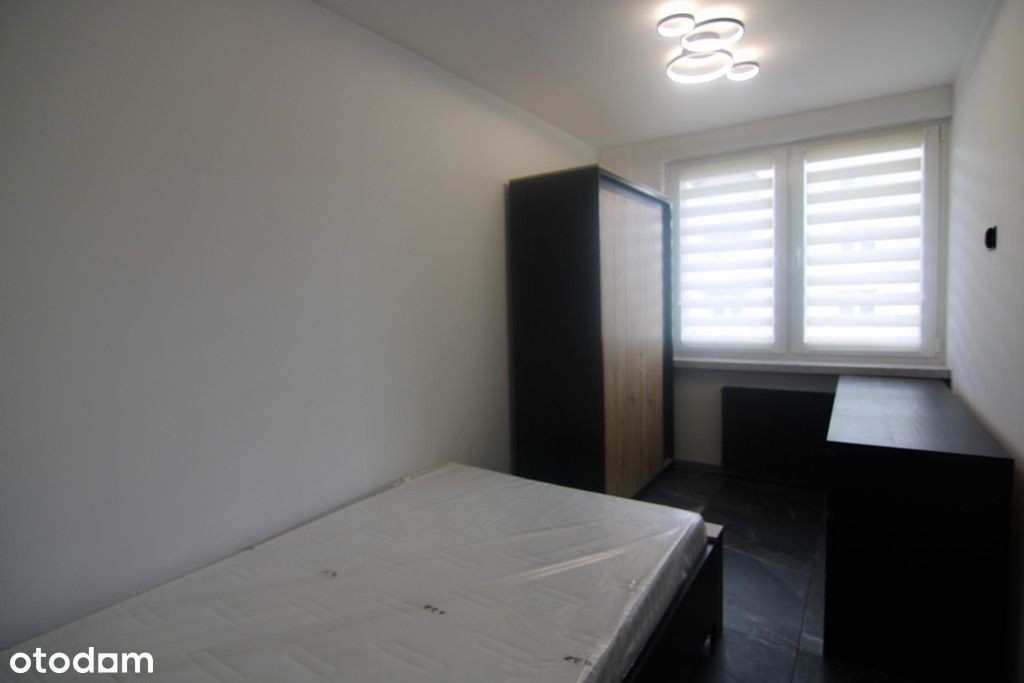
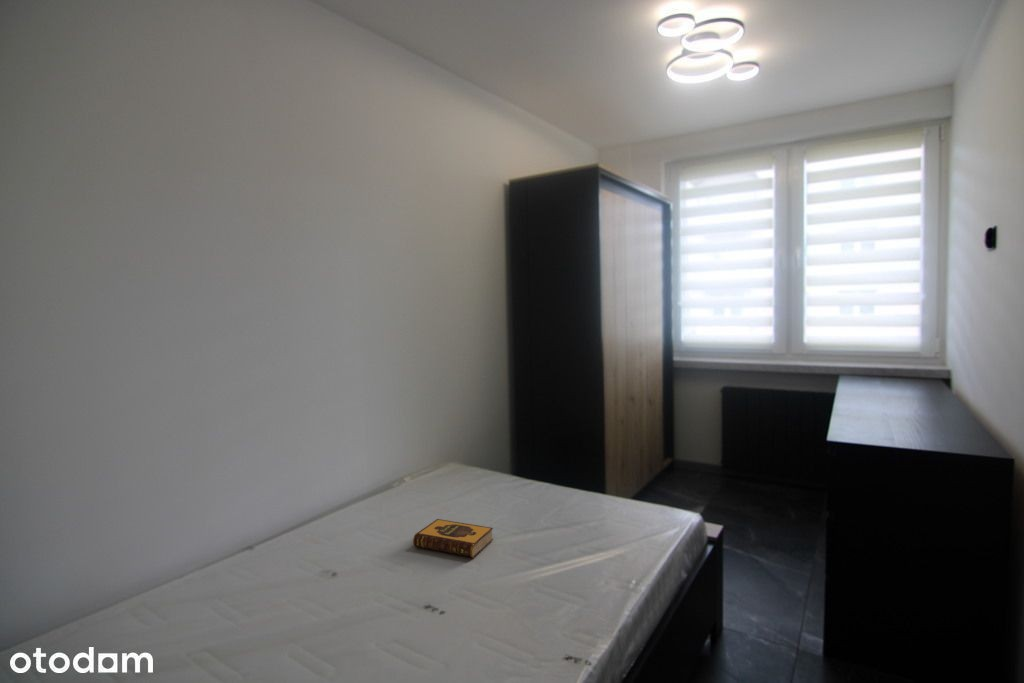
+ hardback book [412,518,494,559]
